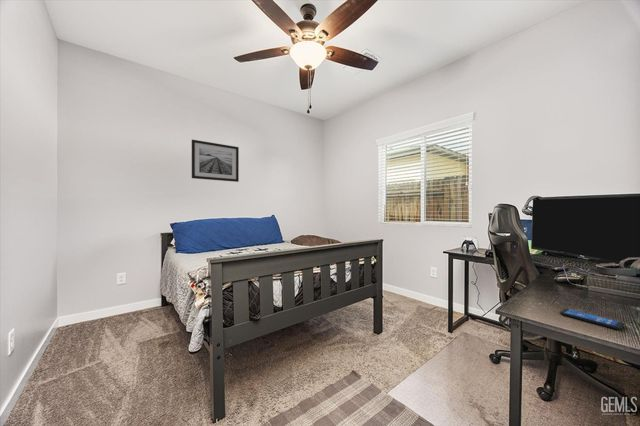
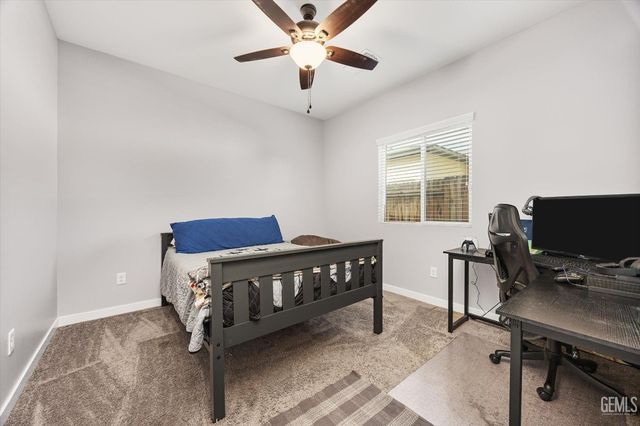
- smartphone [559,308,626,331]
- wall art [191,139,240,183]
